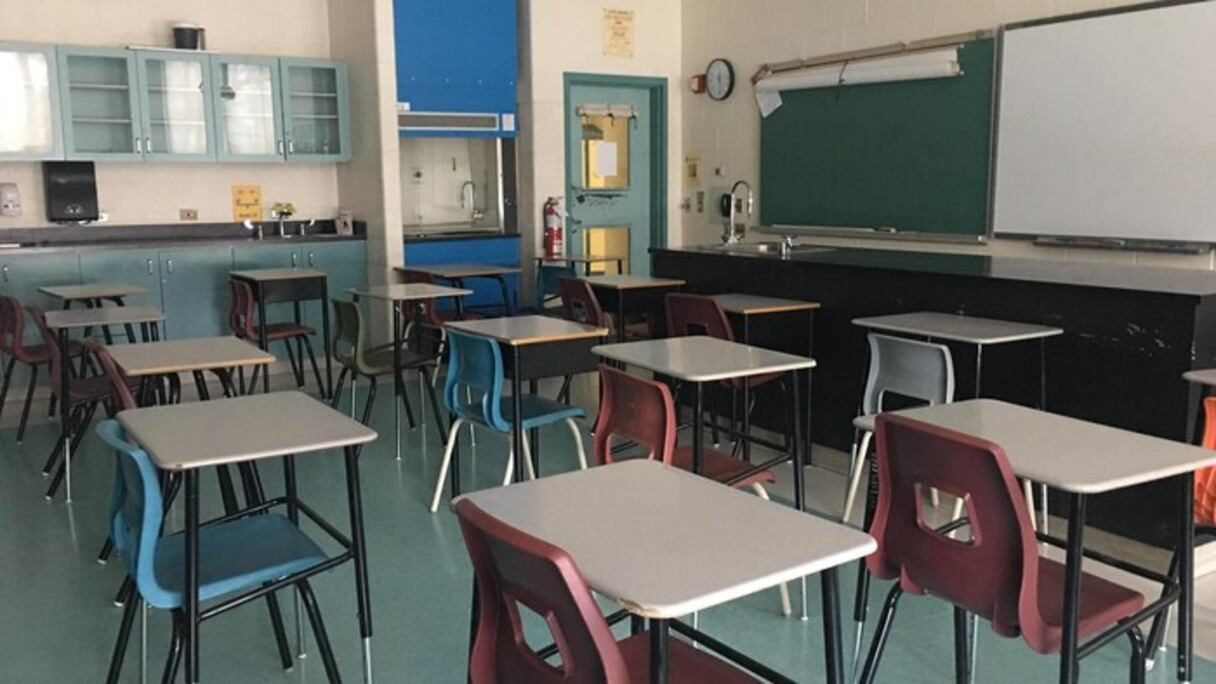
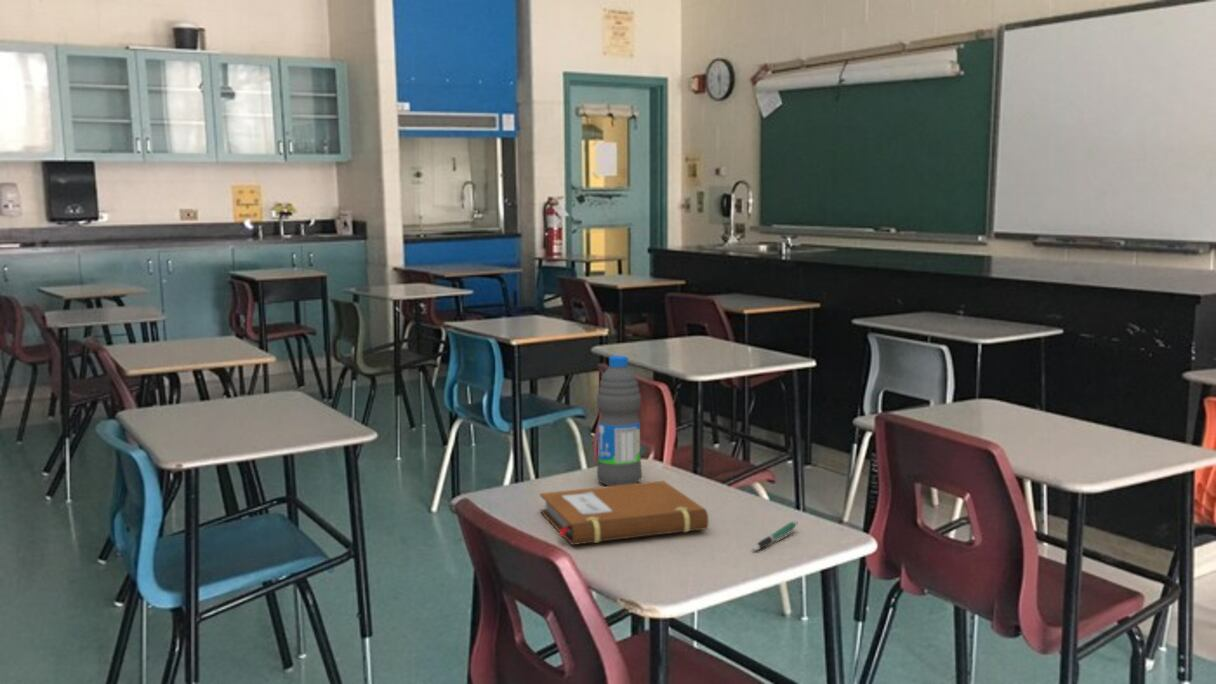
+ notebook [539,480,709,546]
+ water bottle [596,355,643,487]
+ pen [751,520,798,552]
